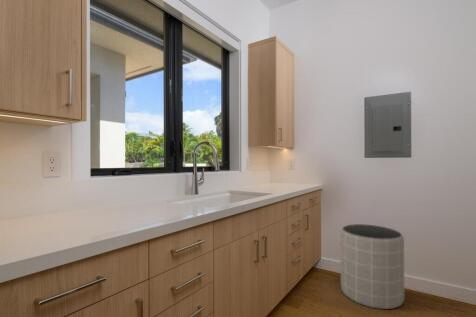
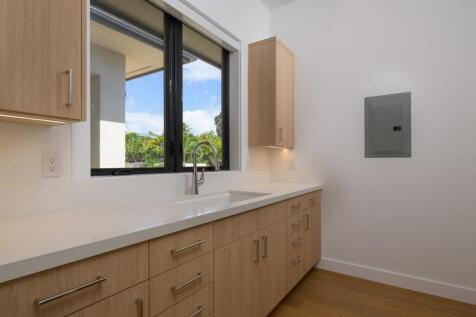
- trash can [339,223,405,310]
